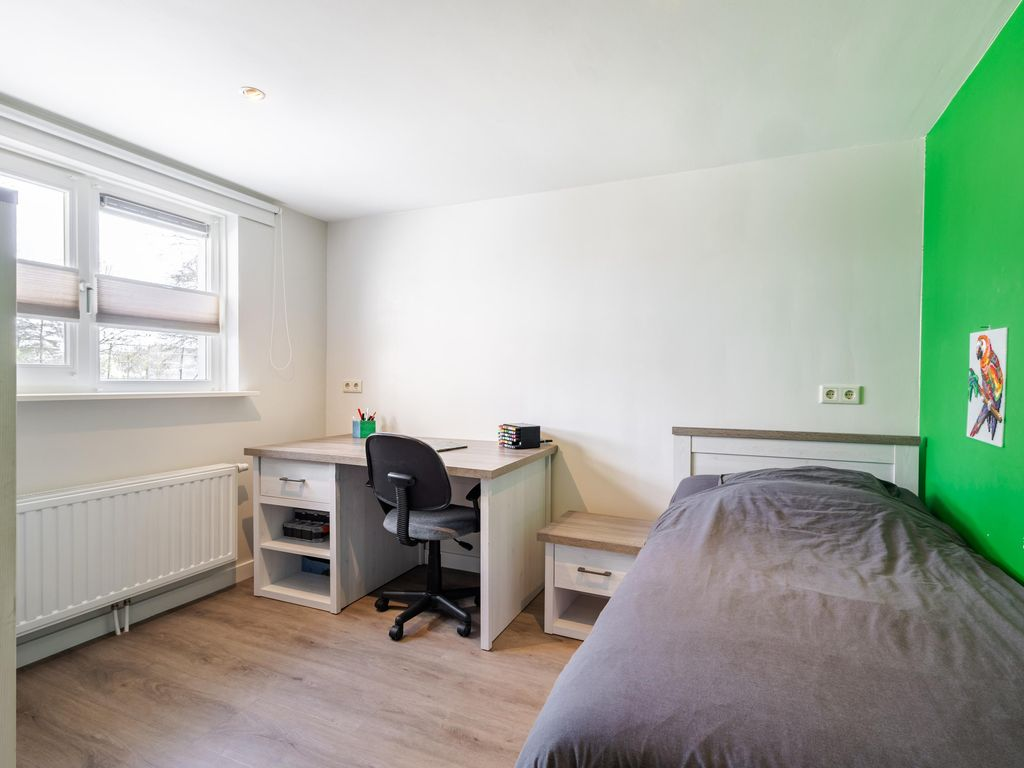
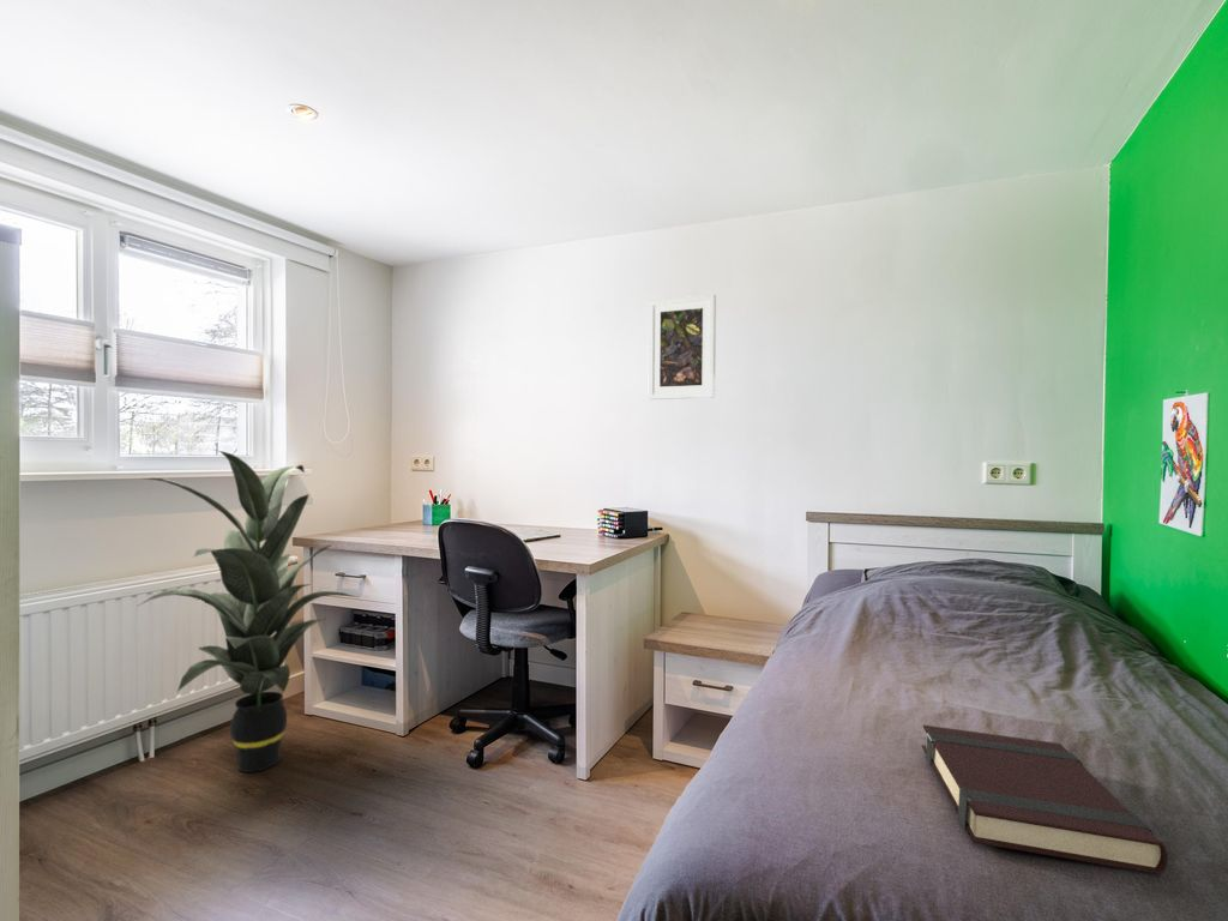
+ indoor plant [138,449,359,773]
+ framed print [646,293,717,401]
+ book [921,724,1169,875]
